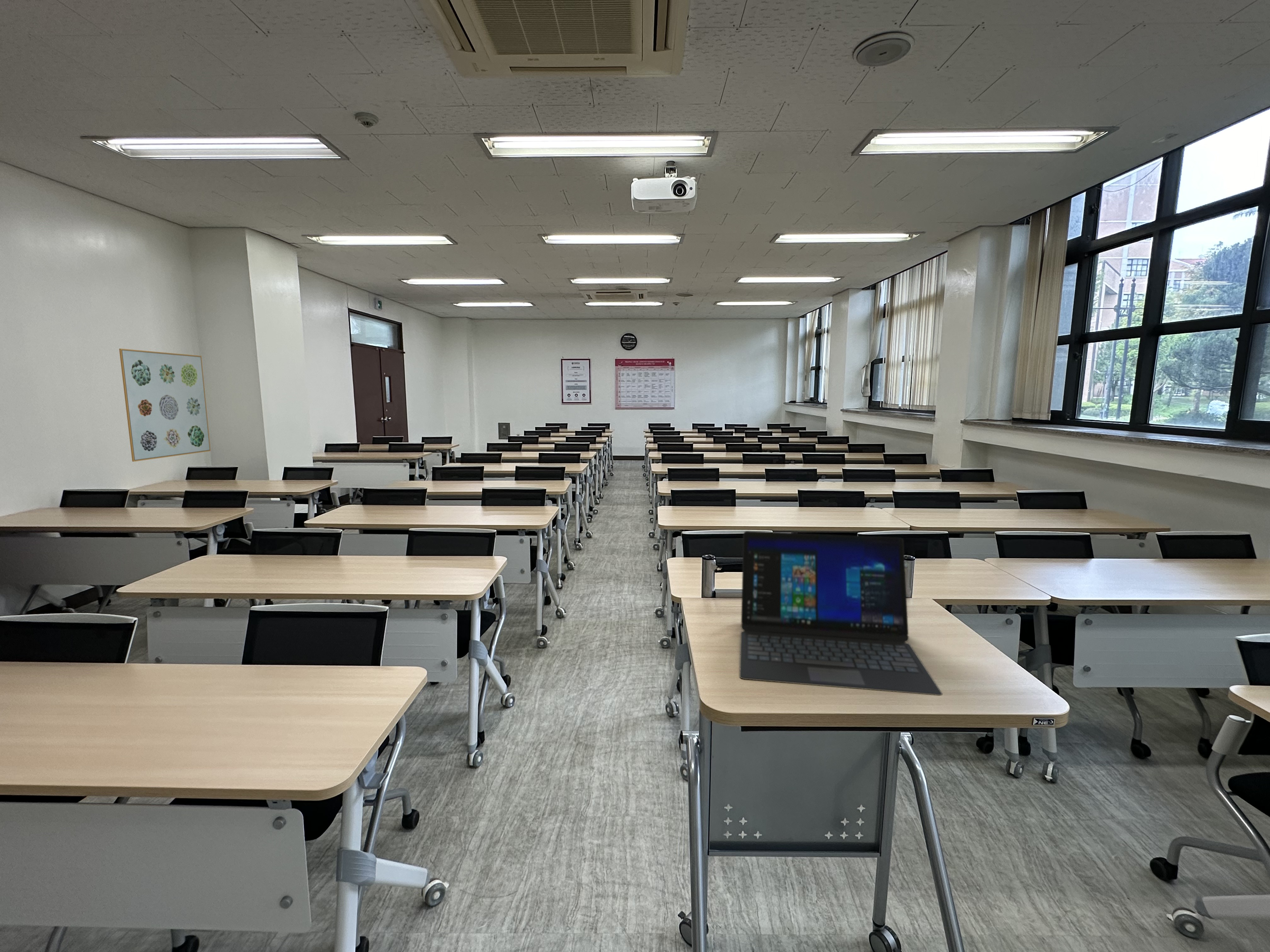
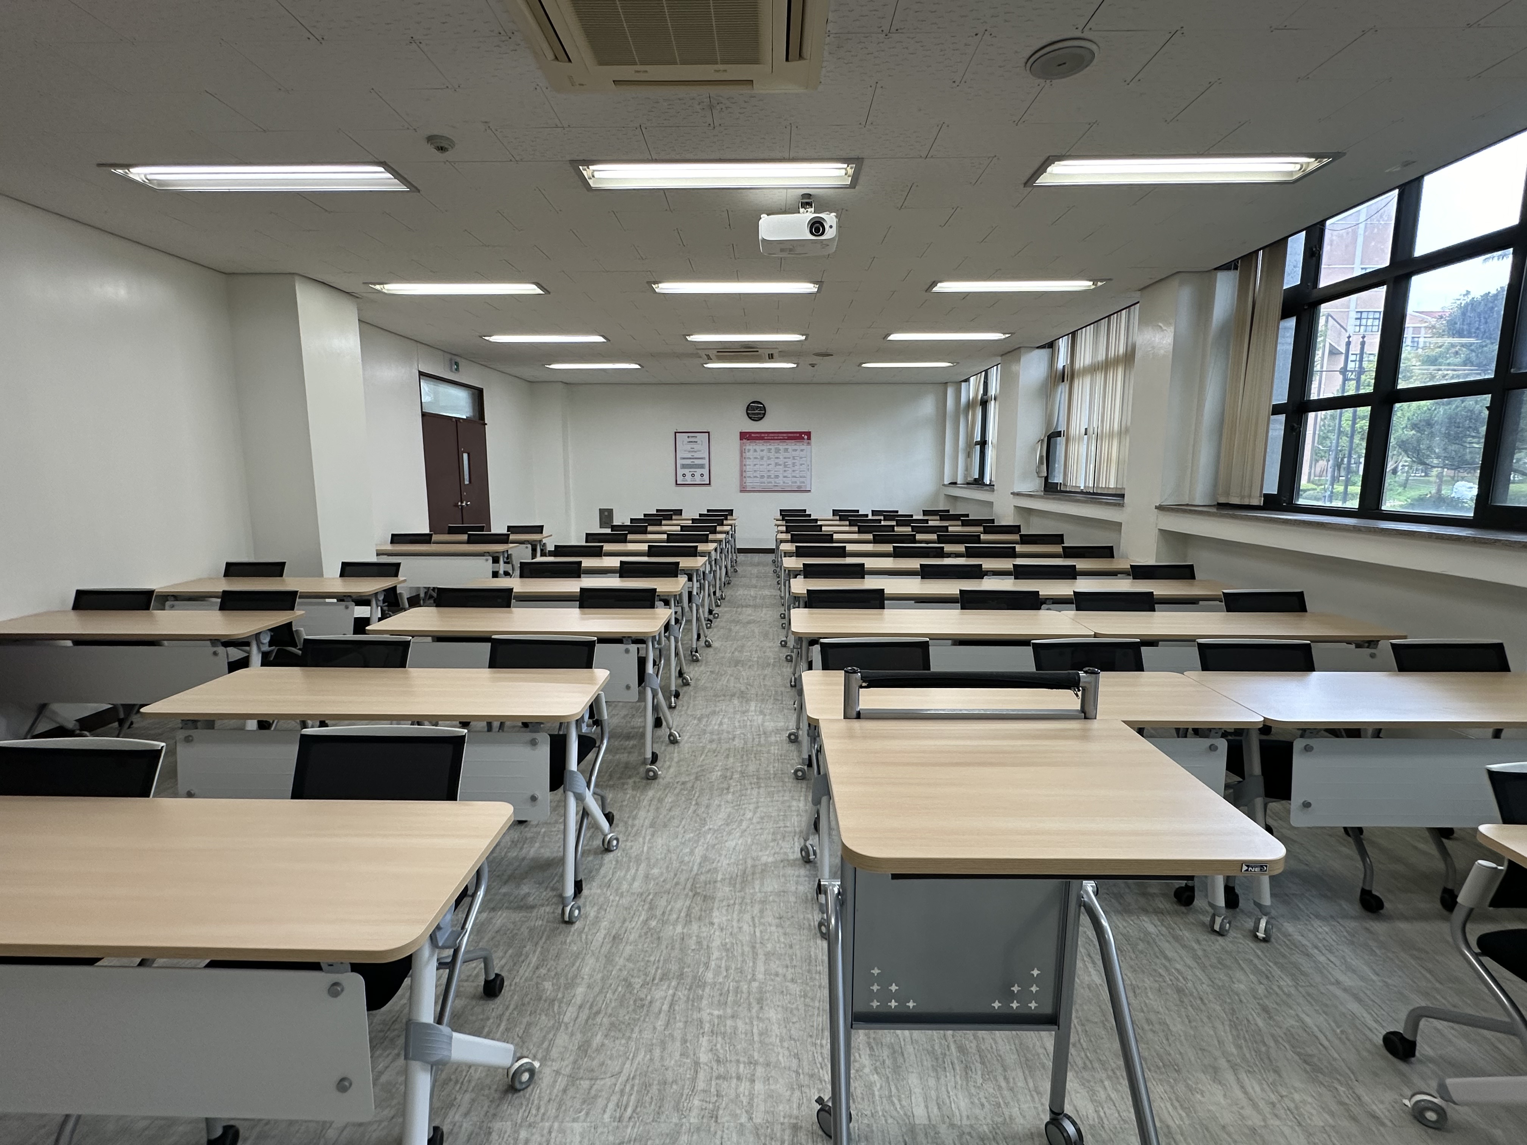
- wall art [119,348,211,462]
- laptop [739,531,942,696]
